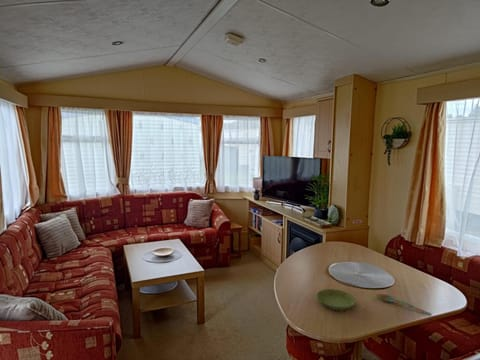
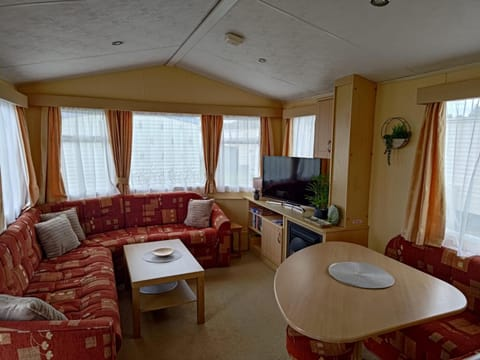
- saucer [316,288,357,311]
- spoon [376,293,433,317]
